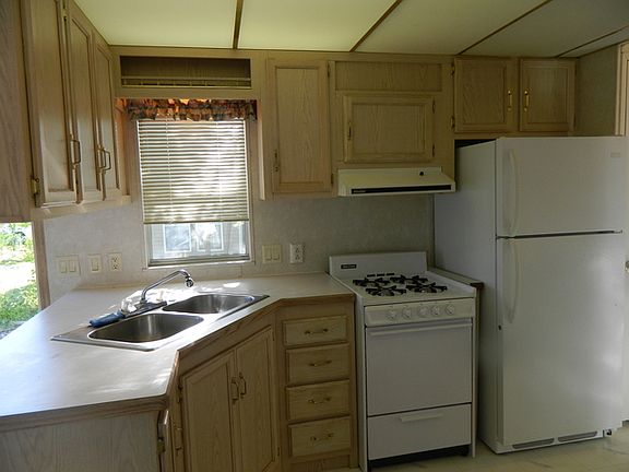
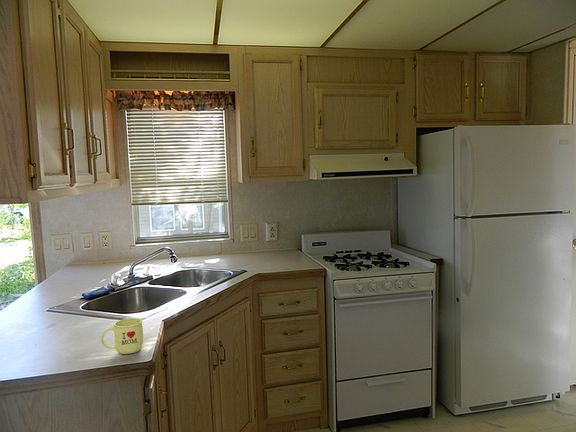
+ mug [100,317,144,355]
